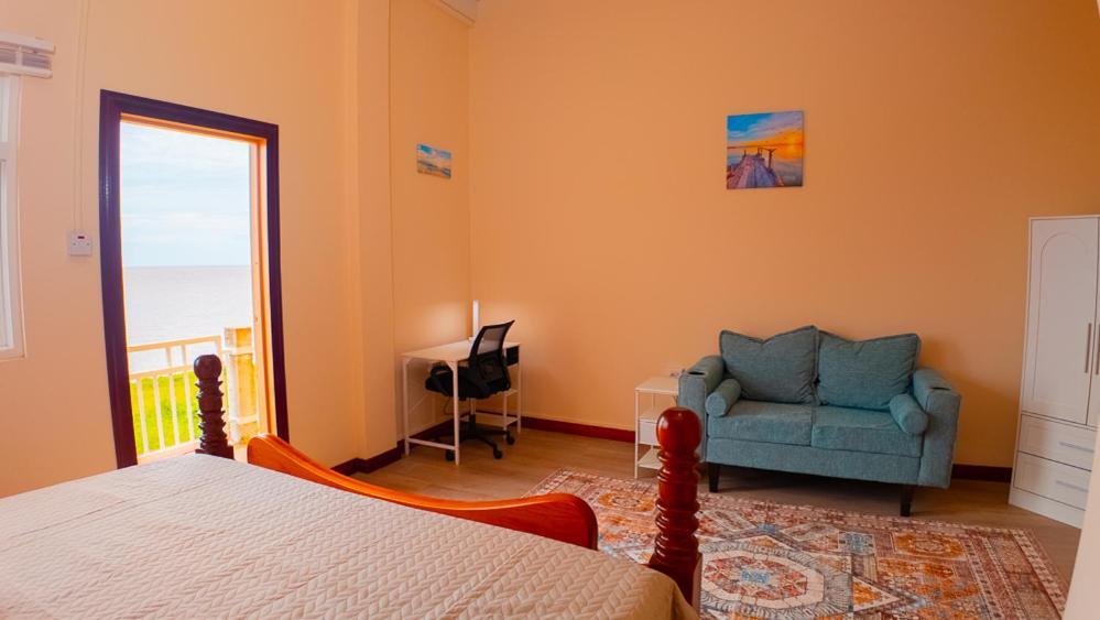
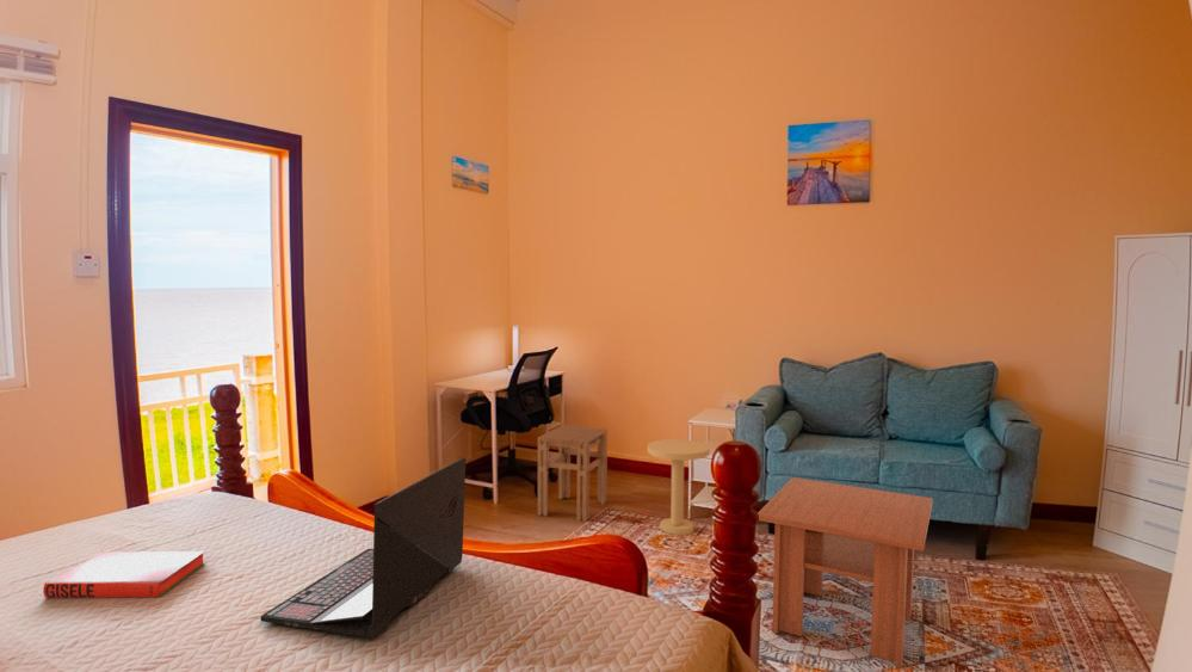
+ coffee table [756,476,934,668]
+ stool [537,424,609,523]
+ laptop [259,456,467,639]
+ hardback book [42,550,206,599]
+ side table [647,438,711,536]
